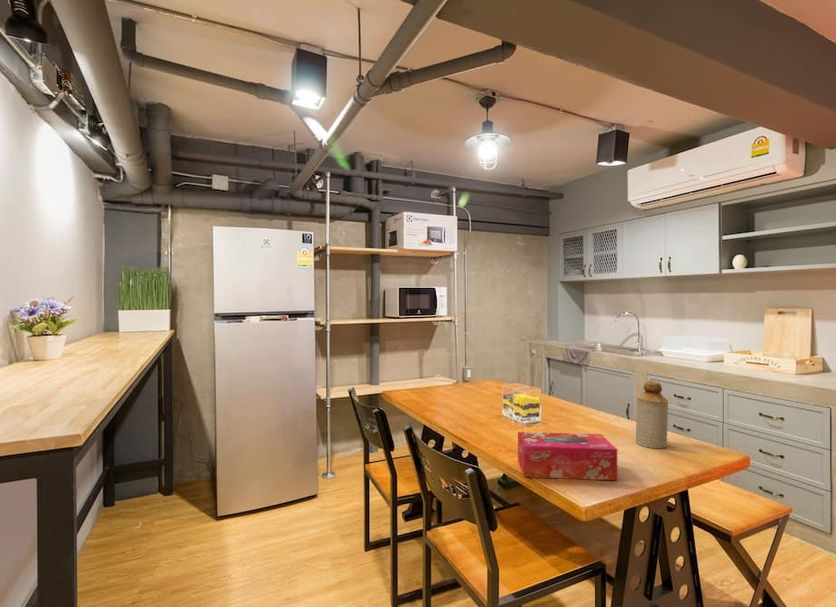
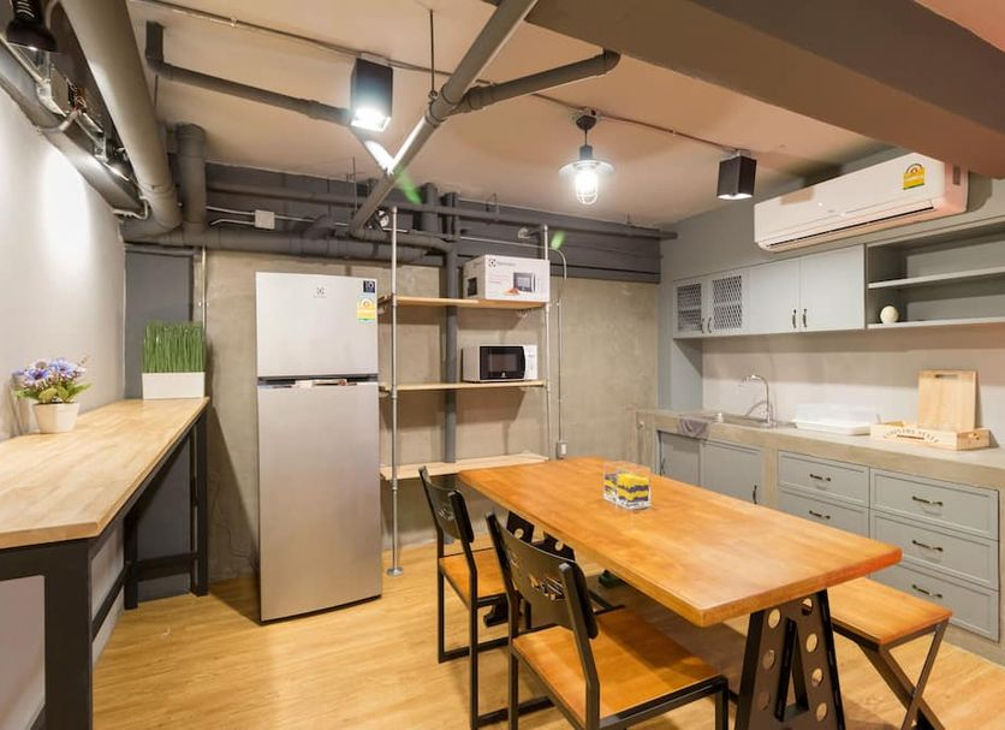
- tissue box [517,431,618,481]
- bottle [635,380,669,449]
